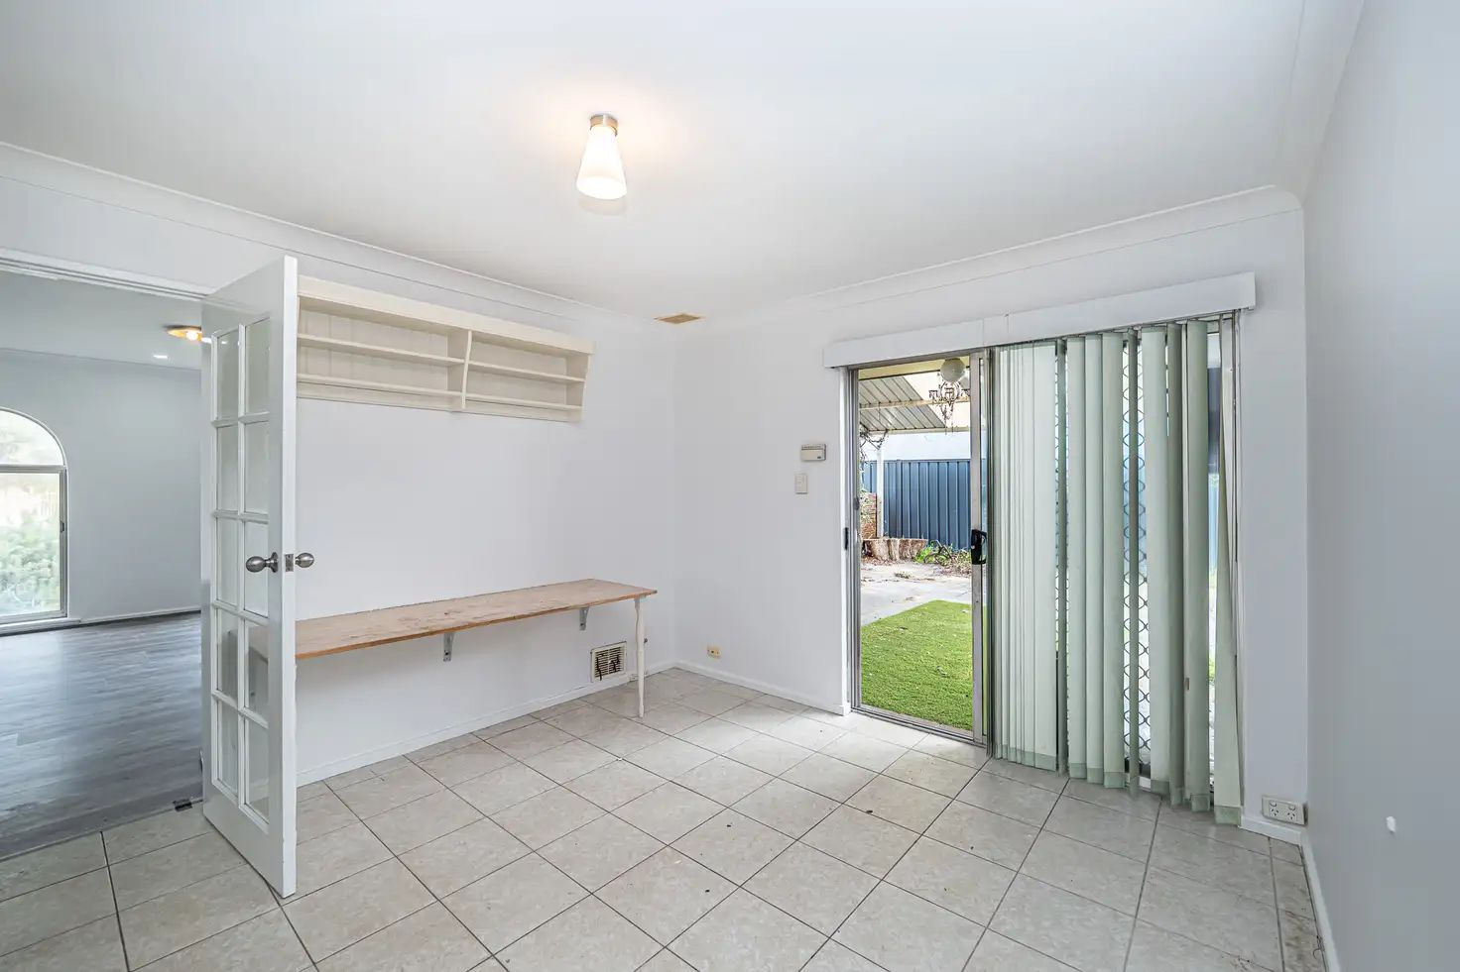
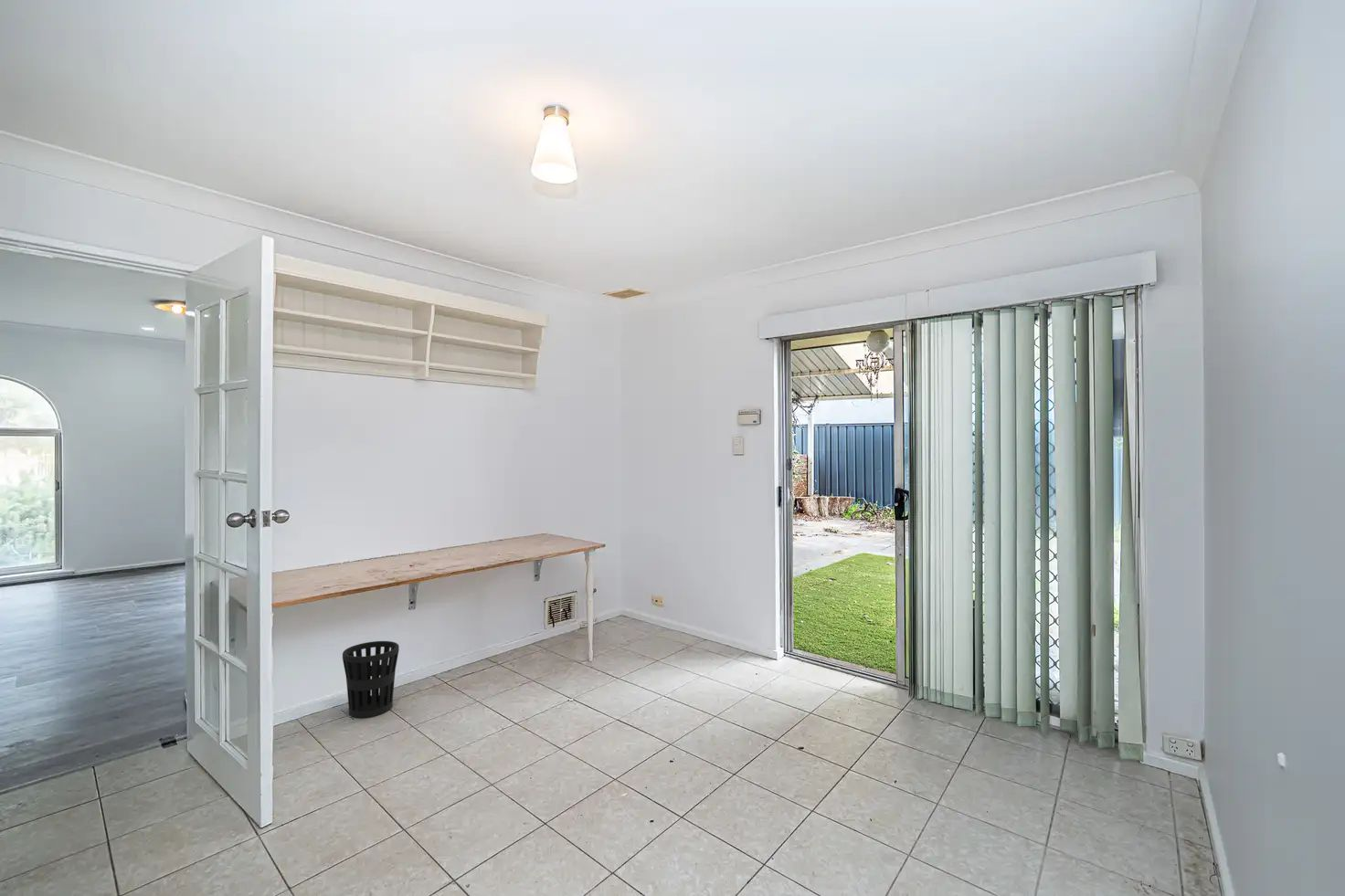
+ wastebasket [342,640,400,719]
